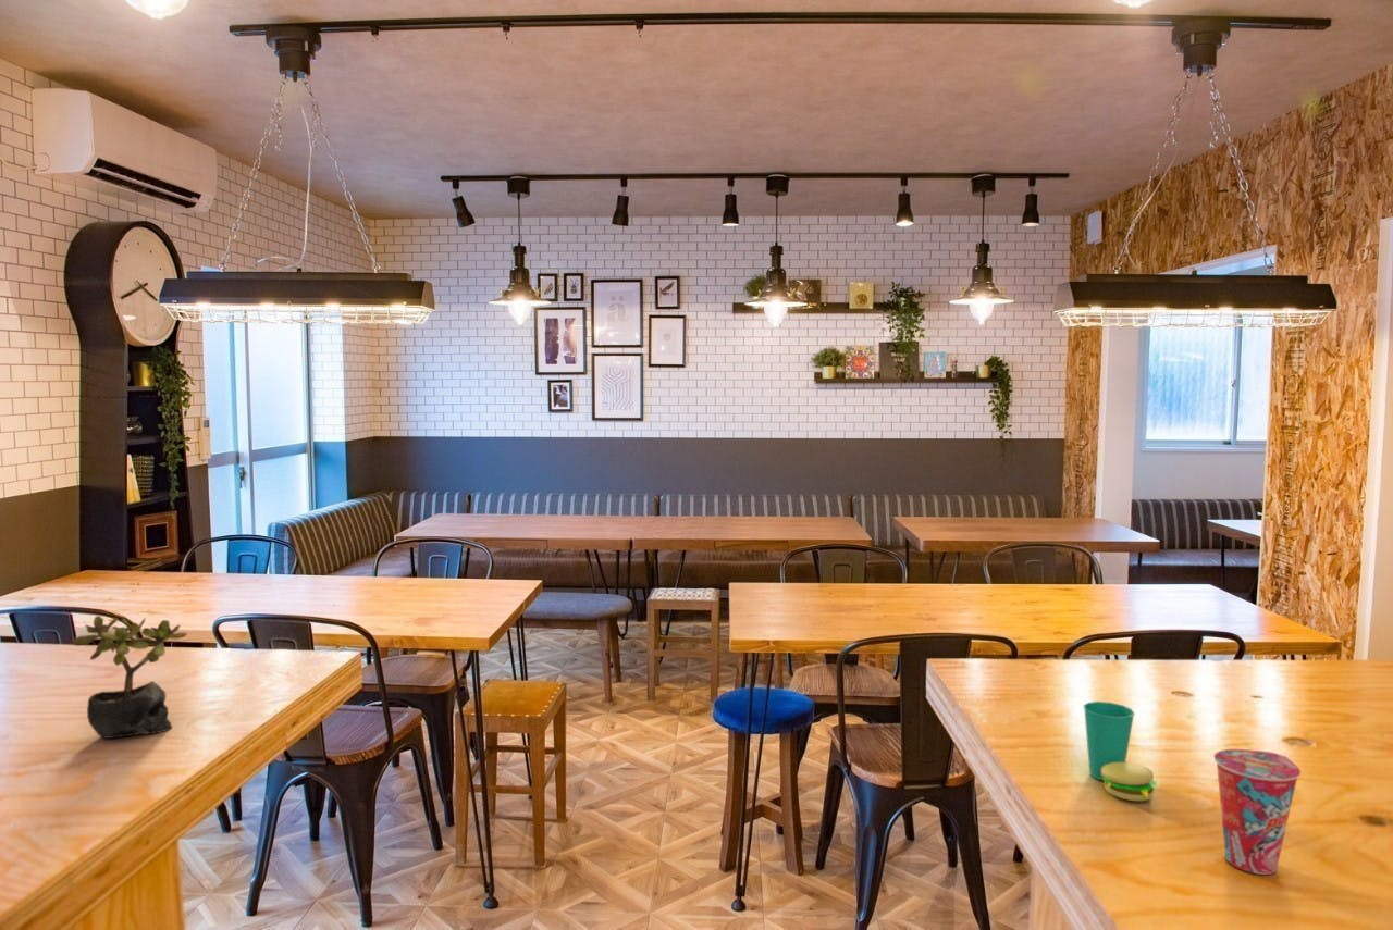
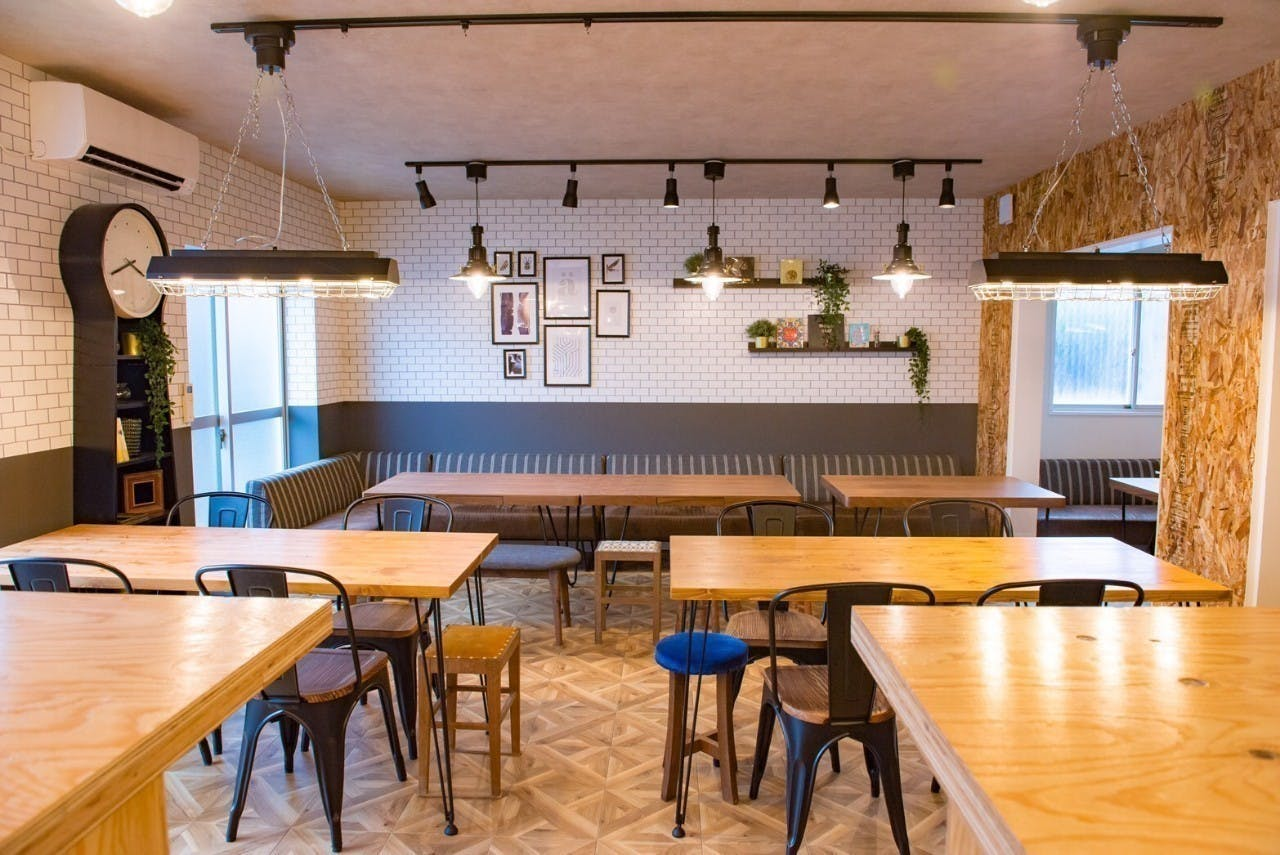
- cup [1213,748,1302,876]
- cup [1082,700,1158,802]
- succulent plant [71,615,188,740]
